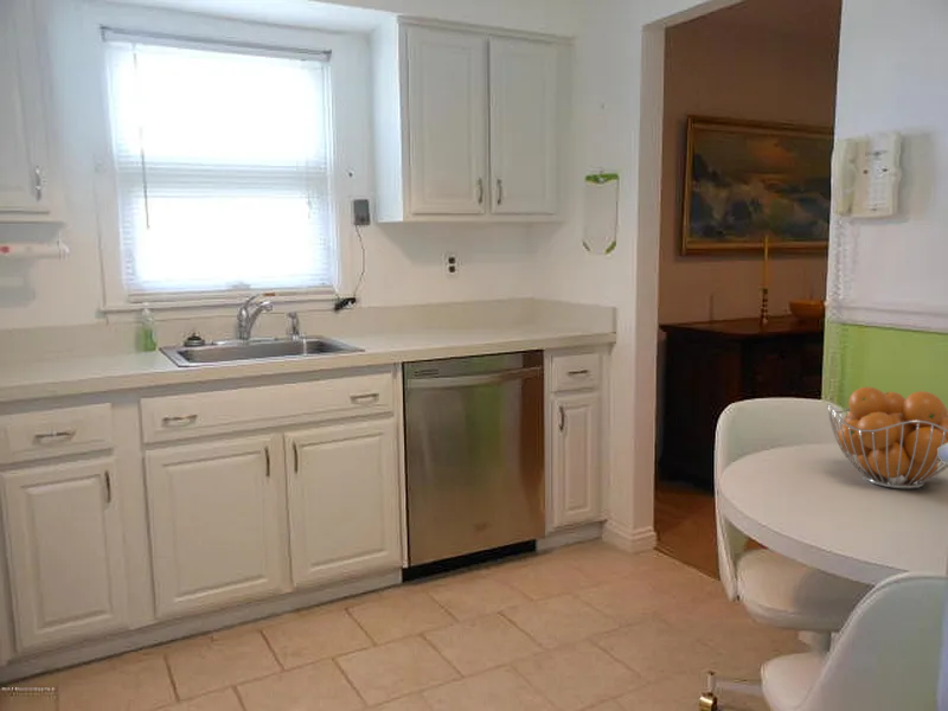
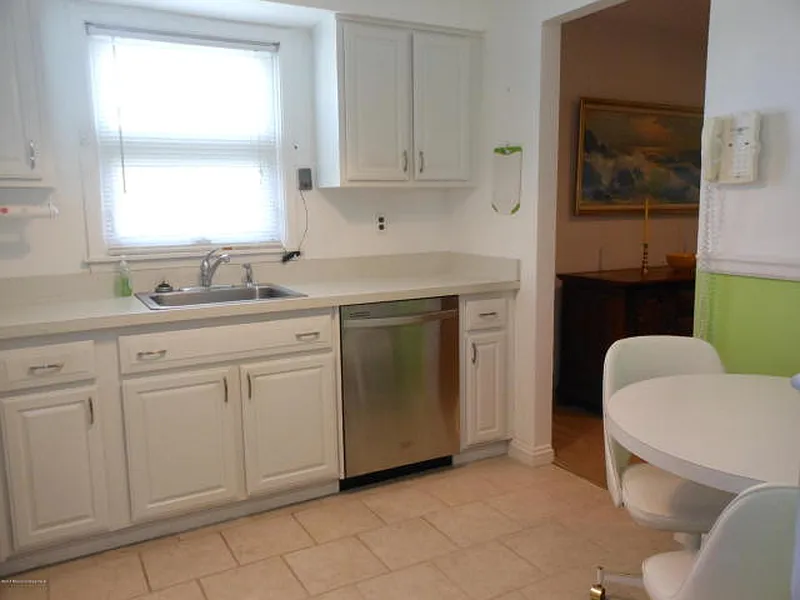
- fruit basket [826,385,948,491]
